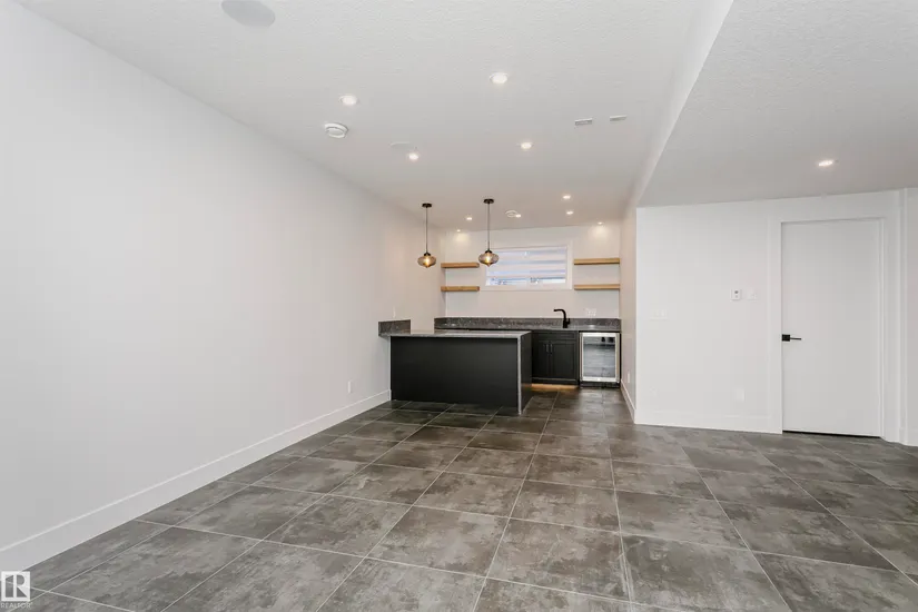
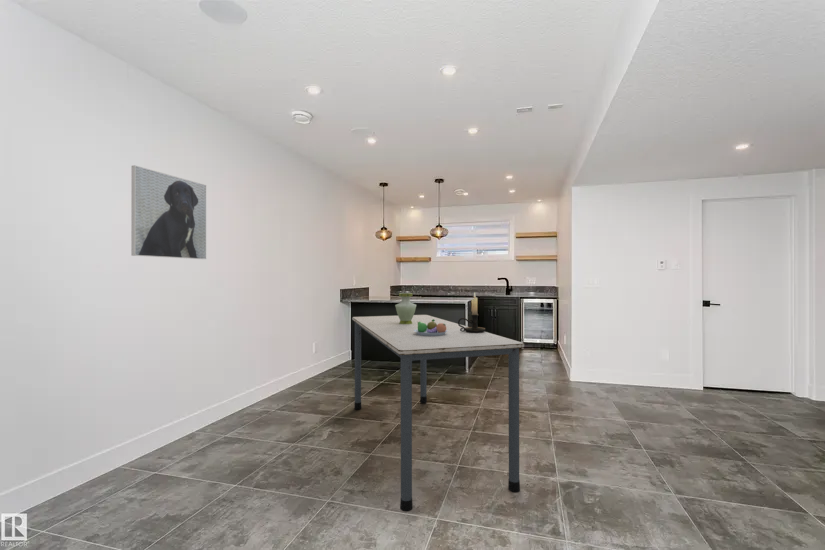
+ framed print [131,164,207,260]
+ candle holder [457,292,486,333]
+ vase [394,292,417,324]
+ dining table [351,314,525,513]
+ fruit bowl [414,319,448,336]
